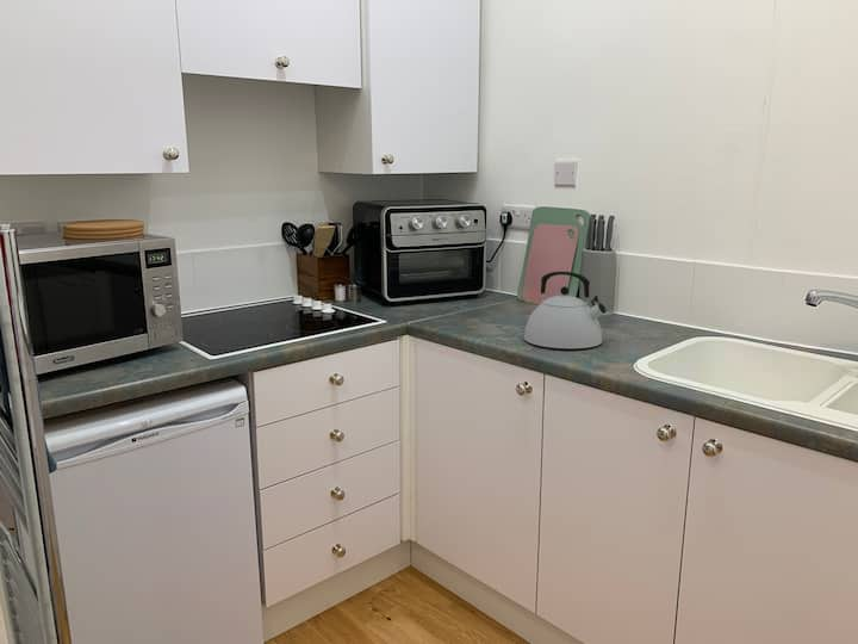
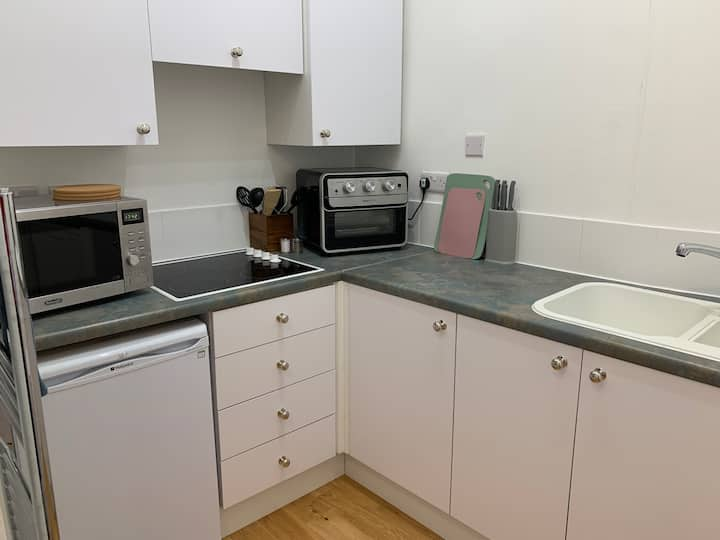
- kettle [523,271,608,349]
